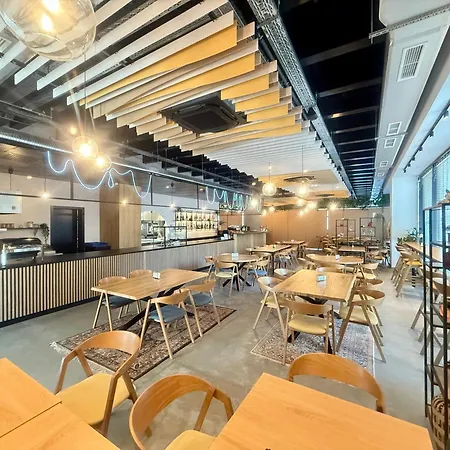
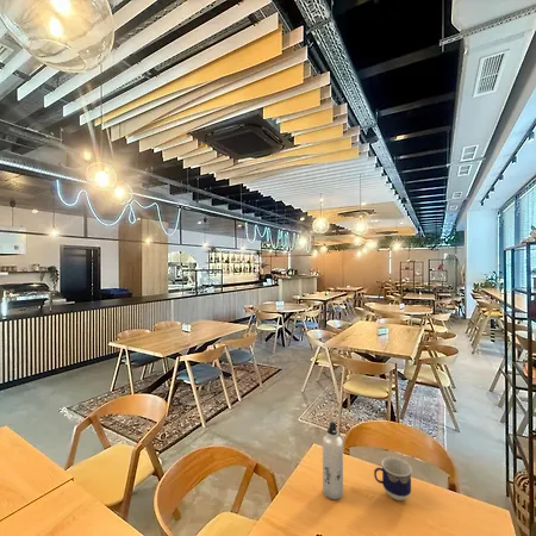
+ water bottle [322,419,344,500]
+ cup [373,456,413,501]
